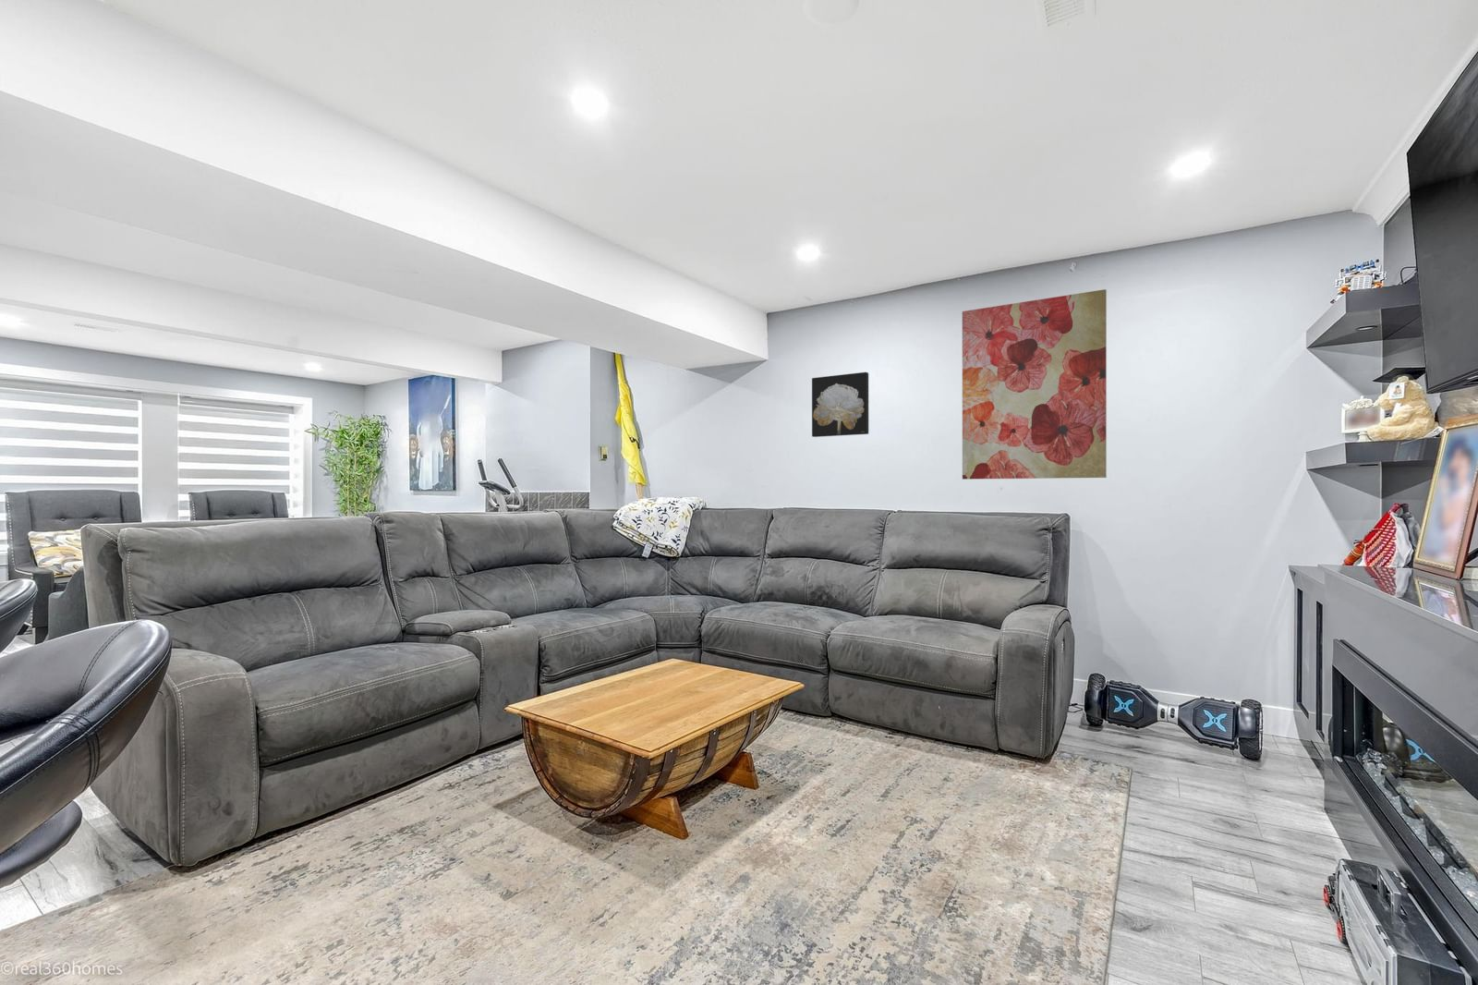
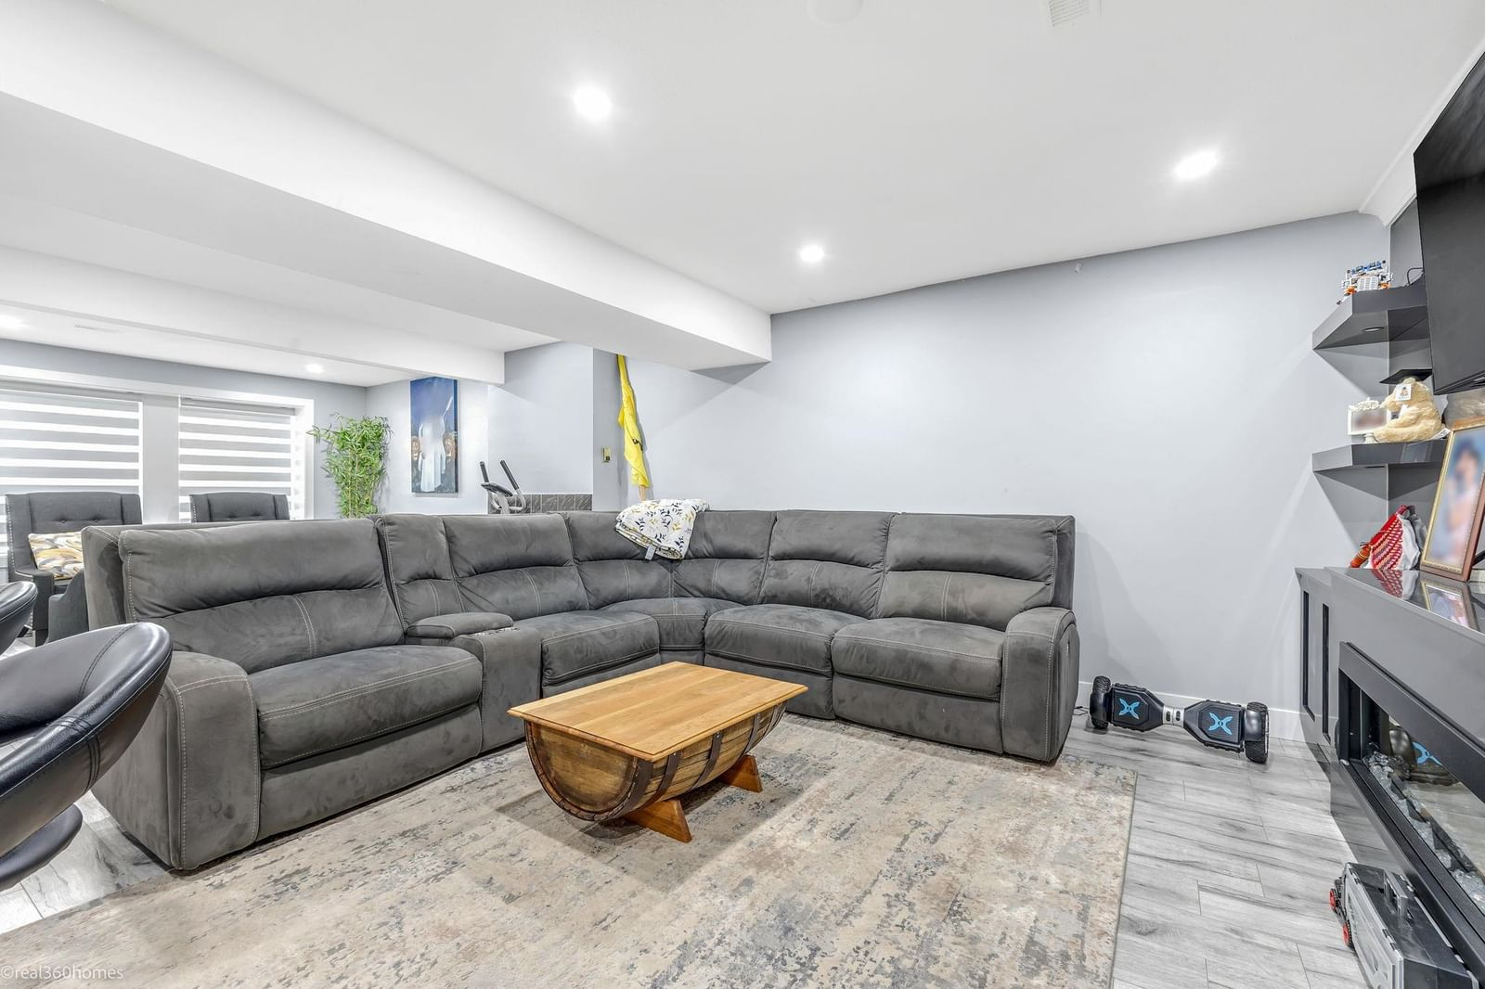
- wall art [962,288,1108,480]
- wall art [811,372,869,438]
